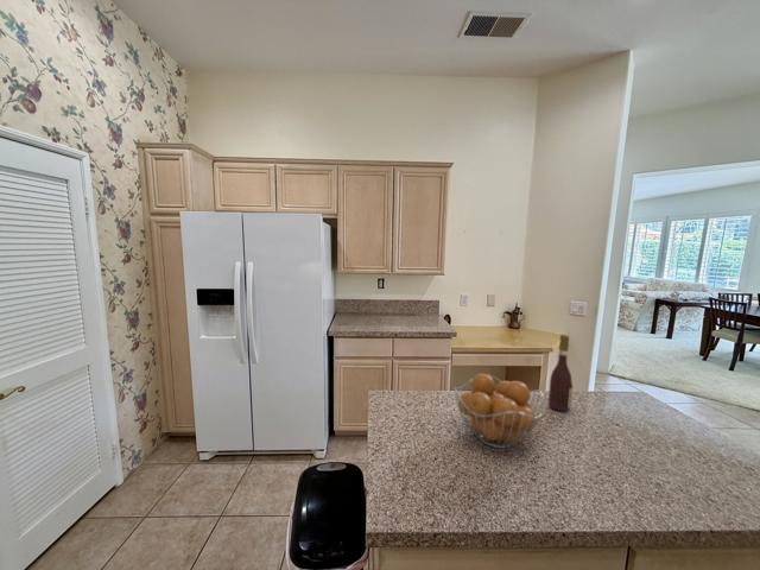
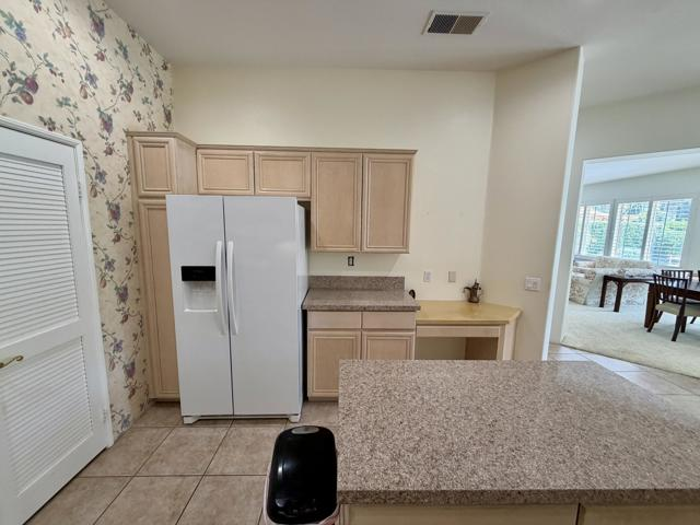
- fruit basket [452,373,545,449]
- wine bottle [547,334,574,412]
